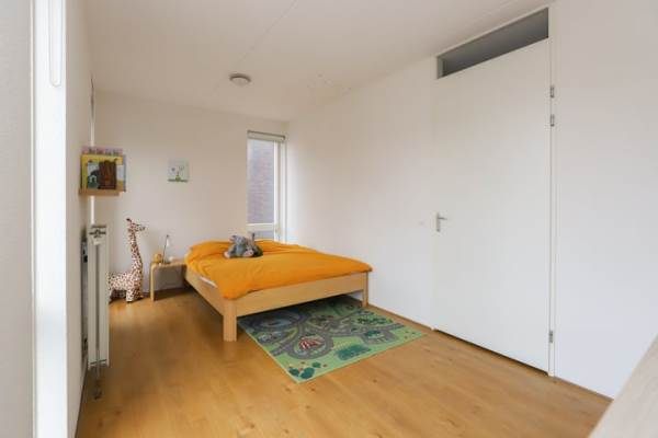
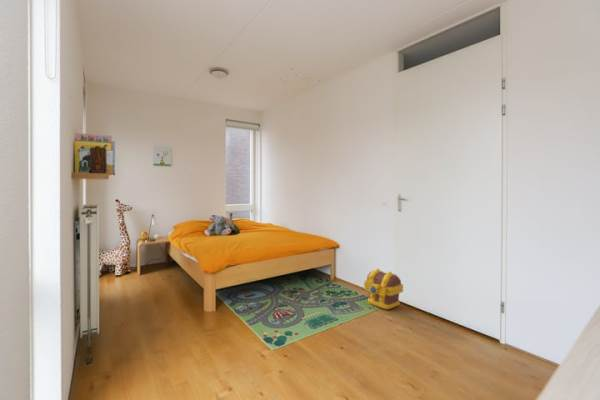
+ toy chest [363,268,404,310]
